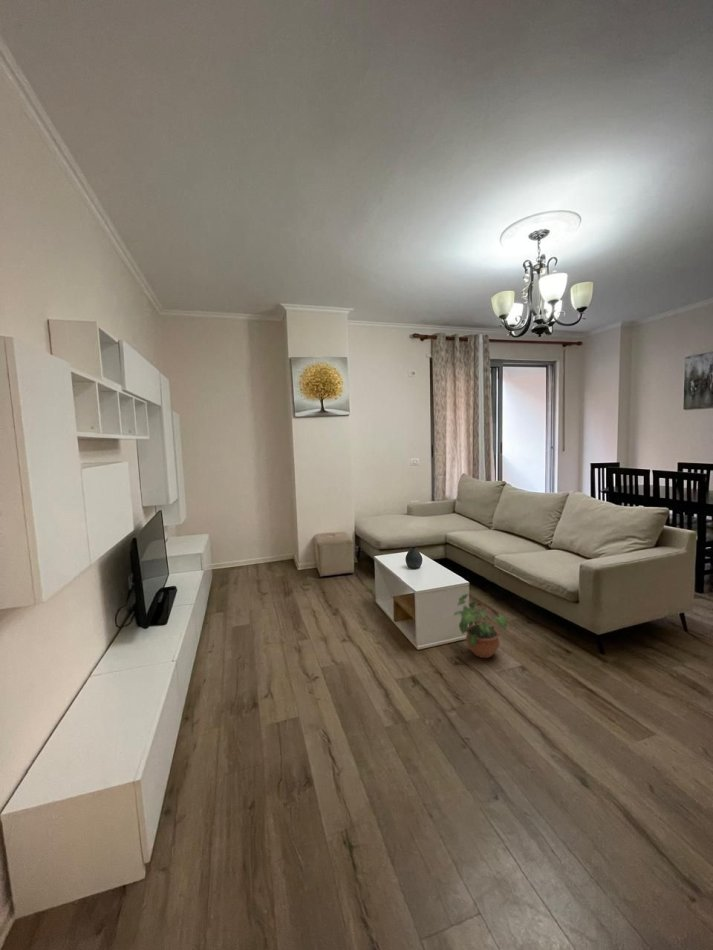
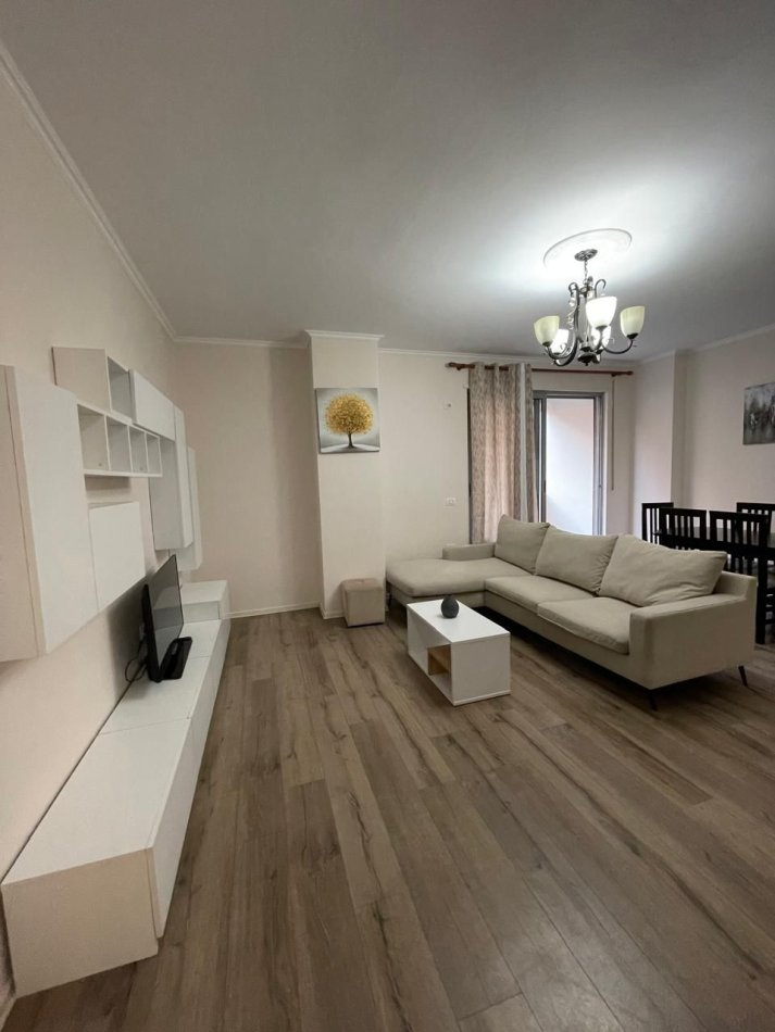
- potted plant [453,593,508,659]
